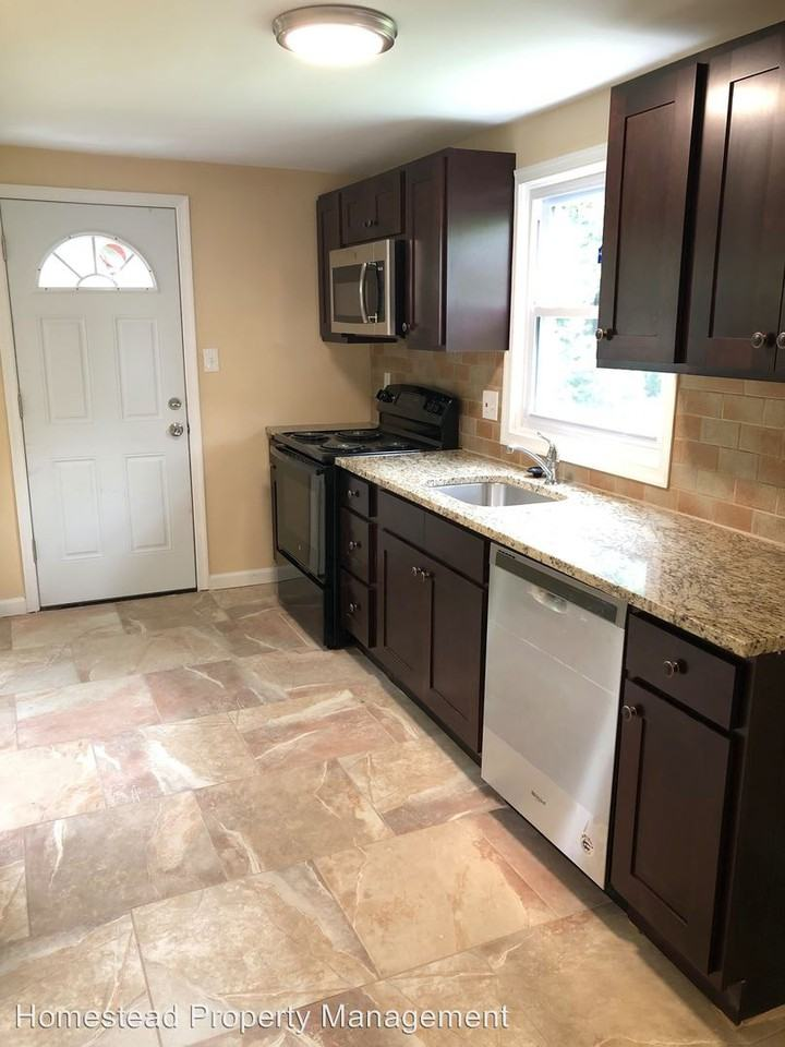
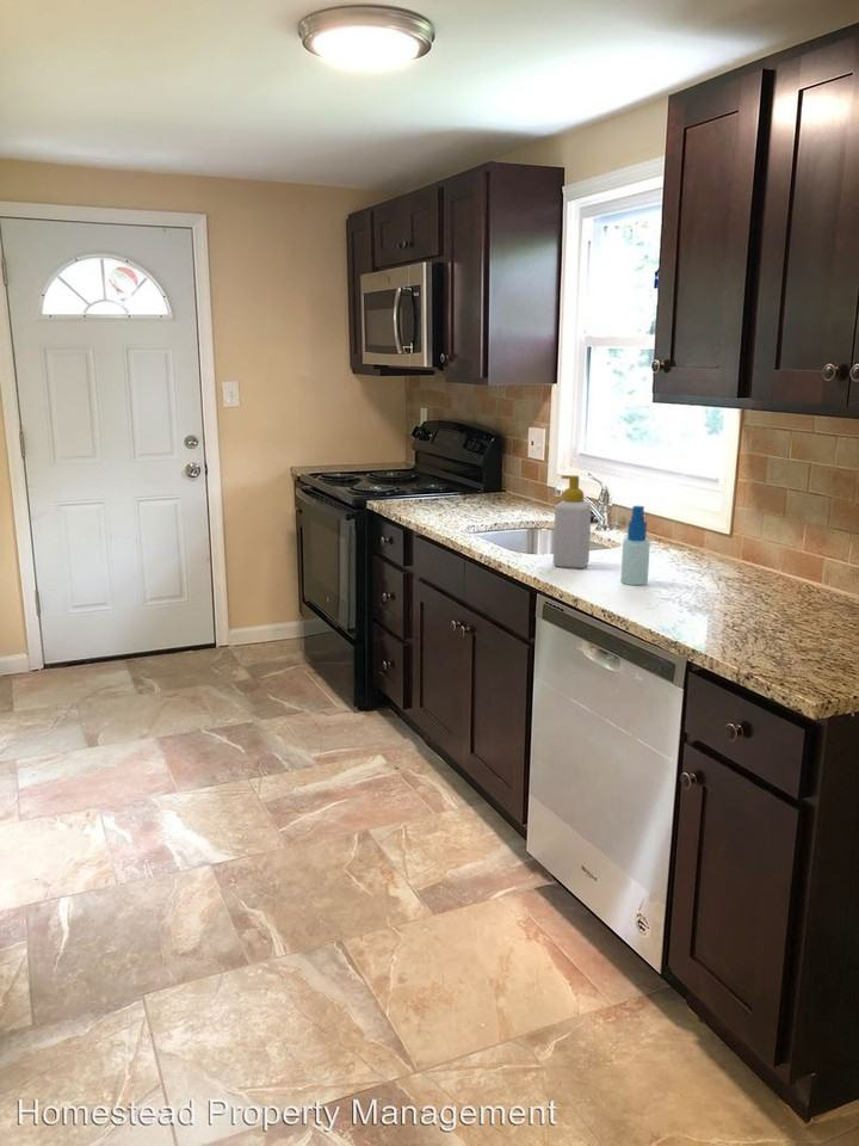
+ spray bottle [619,505,651,586]
+ soap bottle [552,474,593,569]
